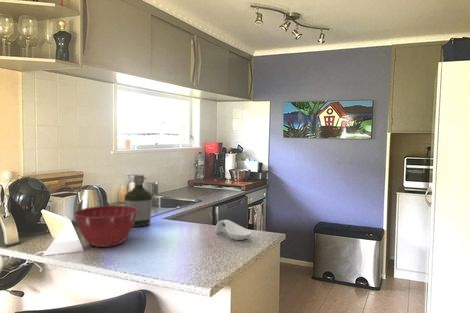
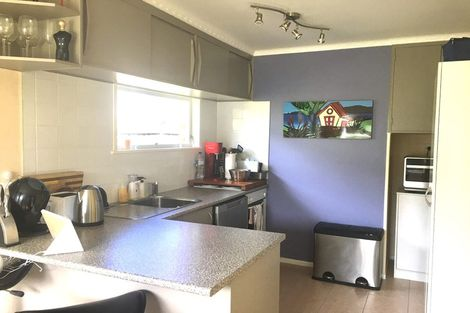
- mixing bowl [73,205,138,248]
- bottle [123,174,153,228]
- spoon rest [214,219,252,241]
